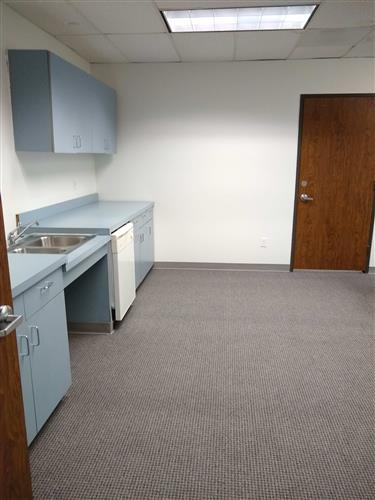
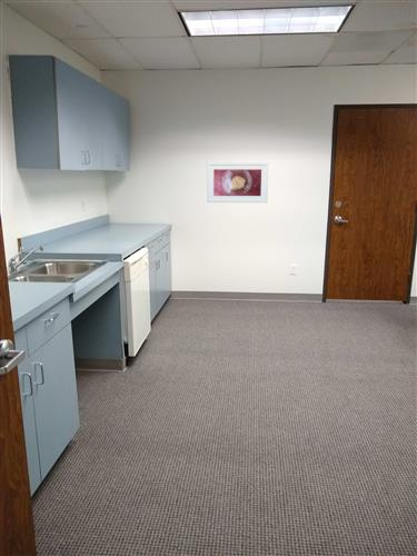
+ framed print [206,161,270,203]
